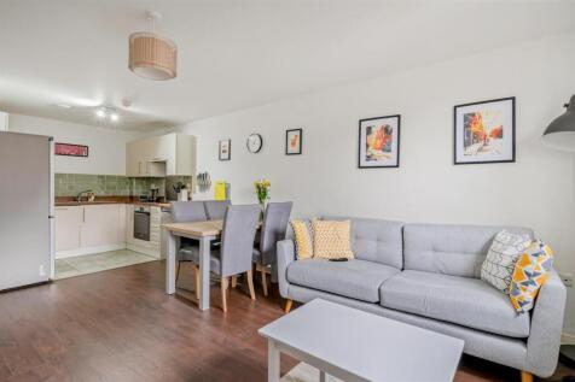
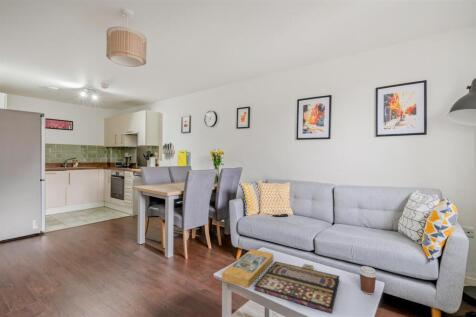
+ coffee cup [357,265,379,295]
+ board game [221,248,341,315]
